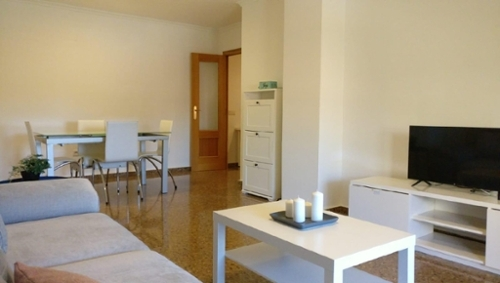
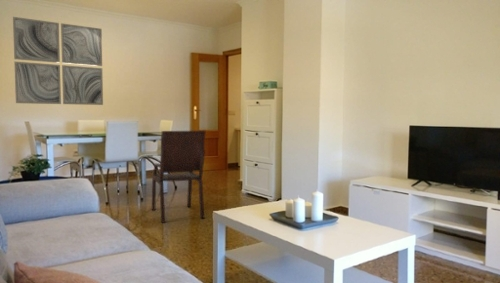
+ chair [151,130,207,224]
+ wall art [12,16,104,106]
